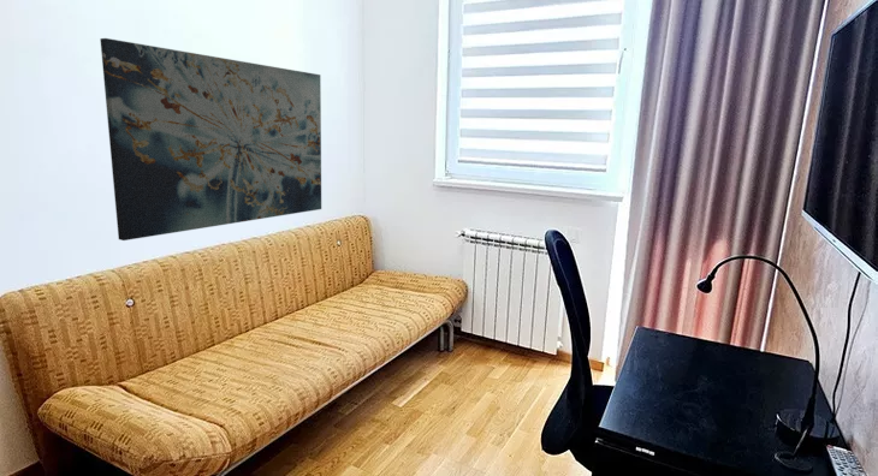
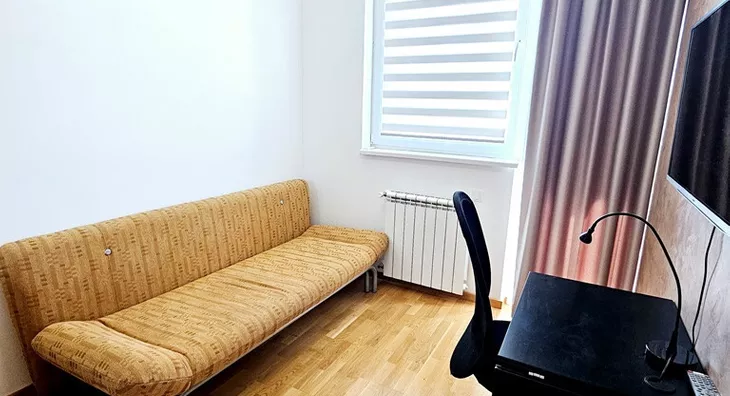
- wall art [100,37,322,242]
